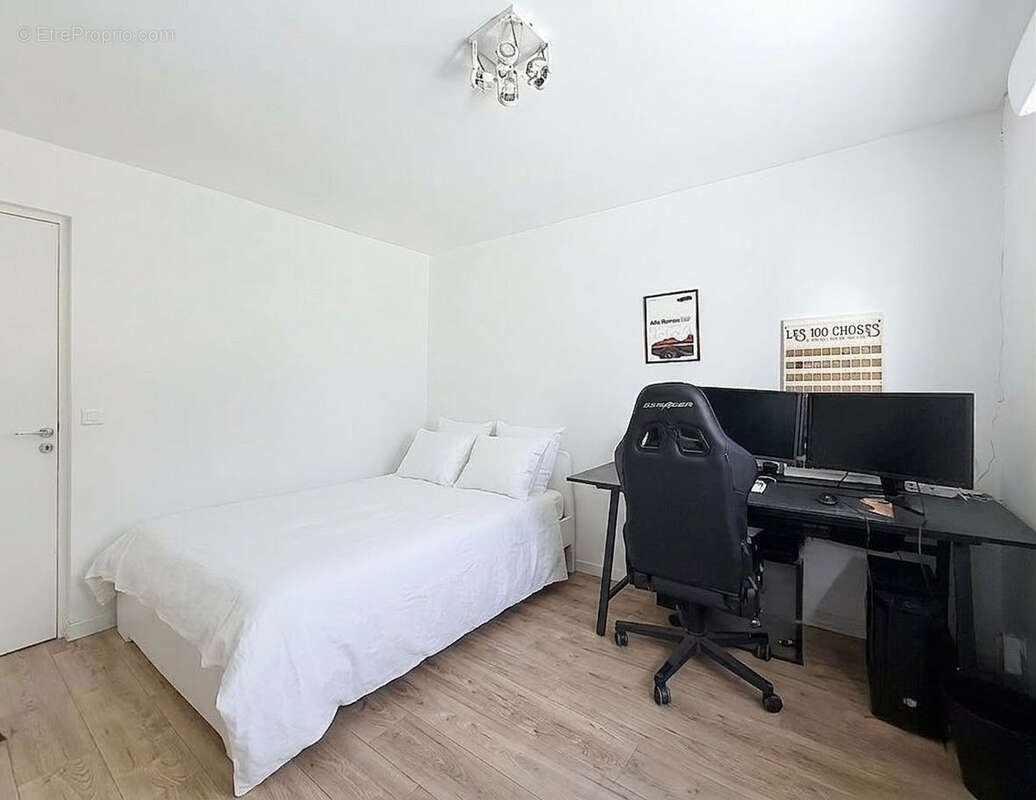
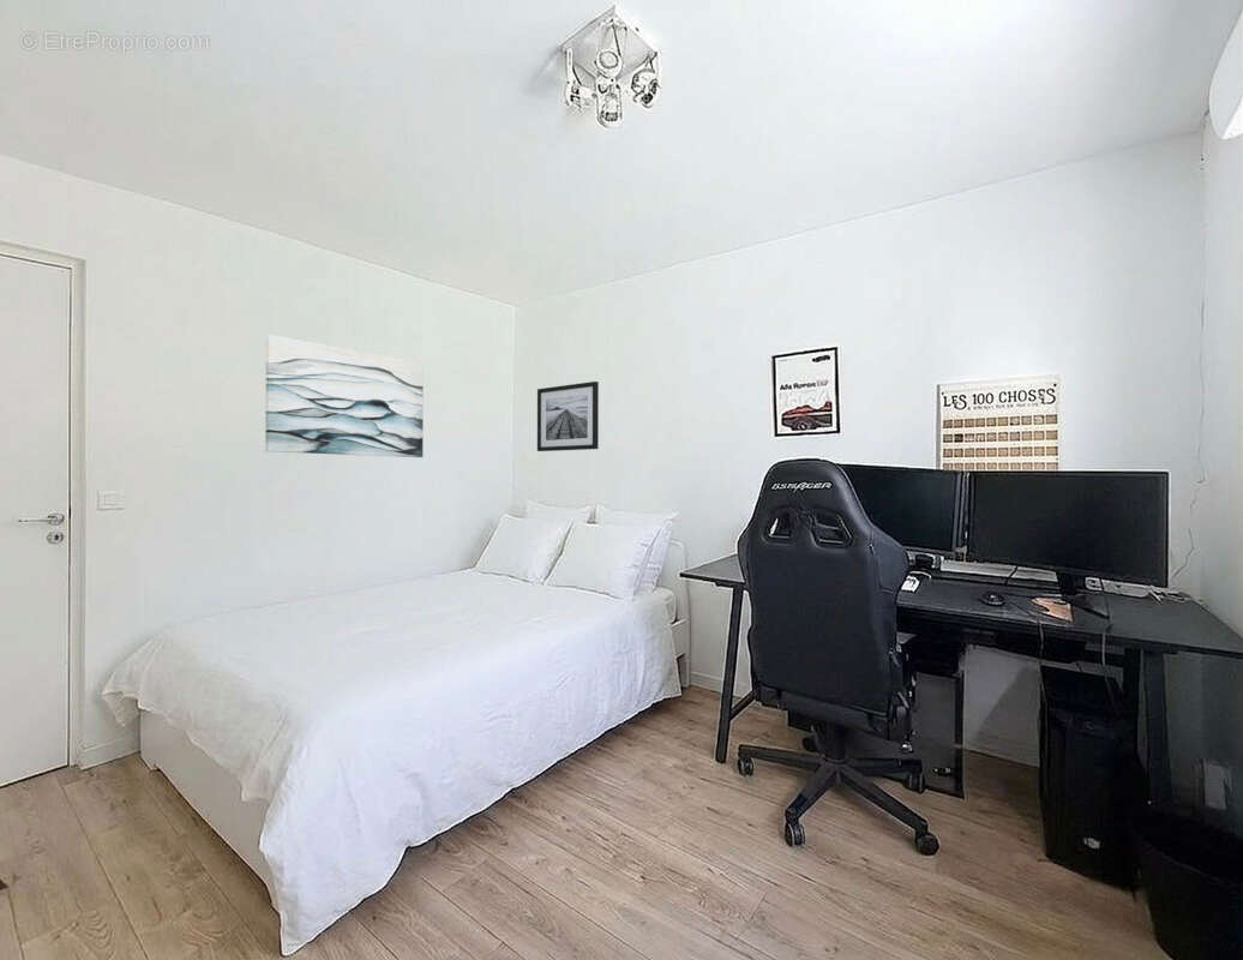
+ wall art [264,334,425,458]
+ wall art [536,380,600,452]
